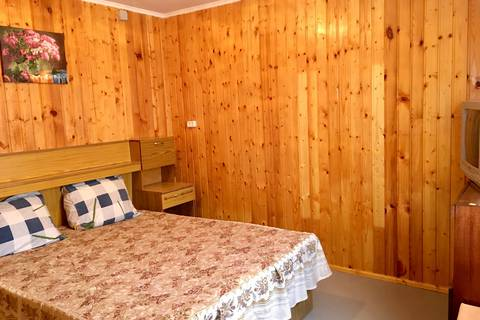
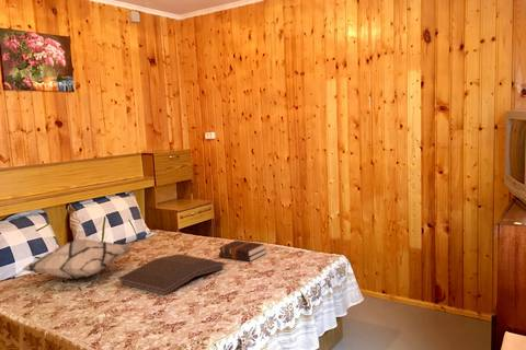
+ hardback book [218,240,267,262]
+ decorative pillow [22,238,134,280]
+ serving tray [116,253,227,296]
